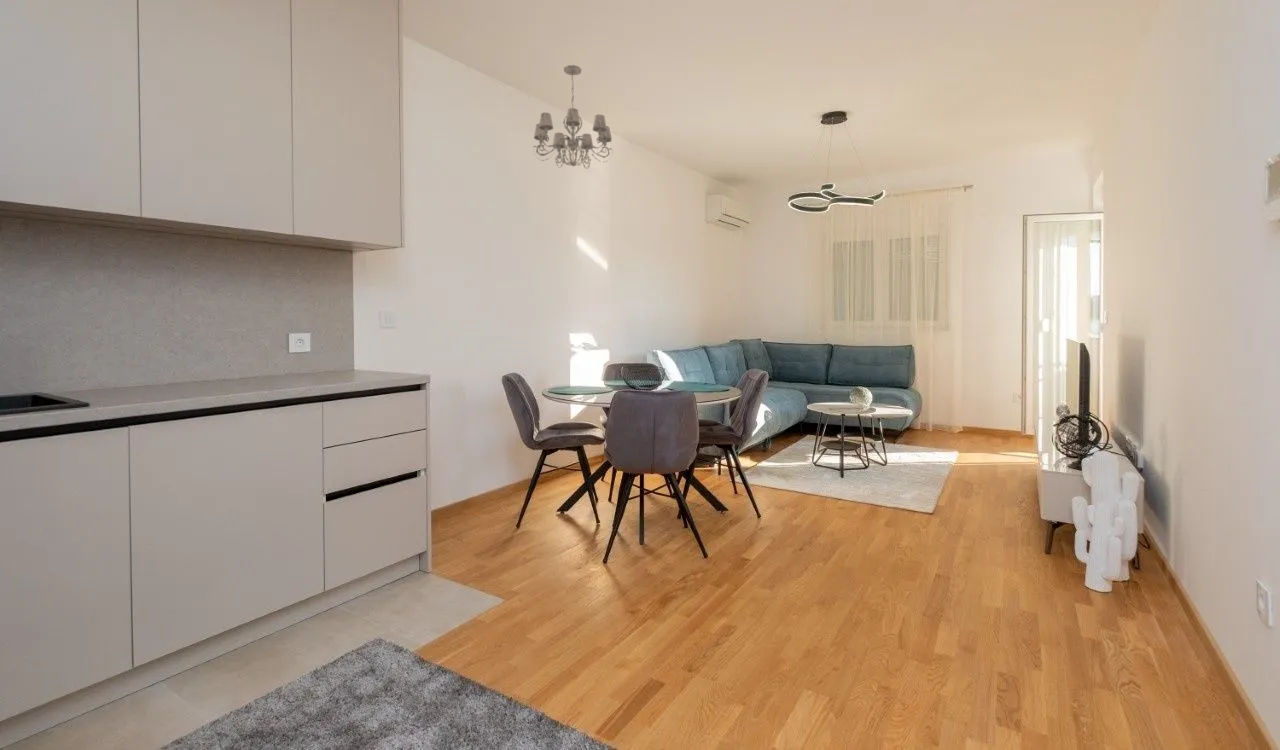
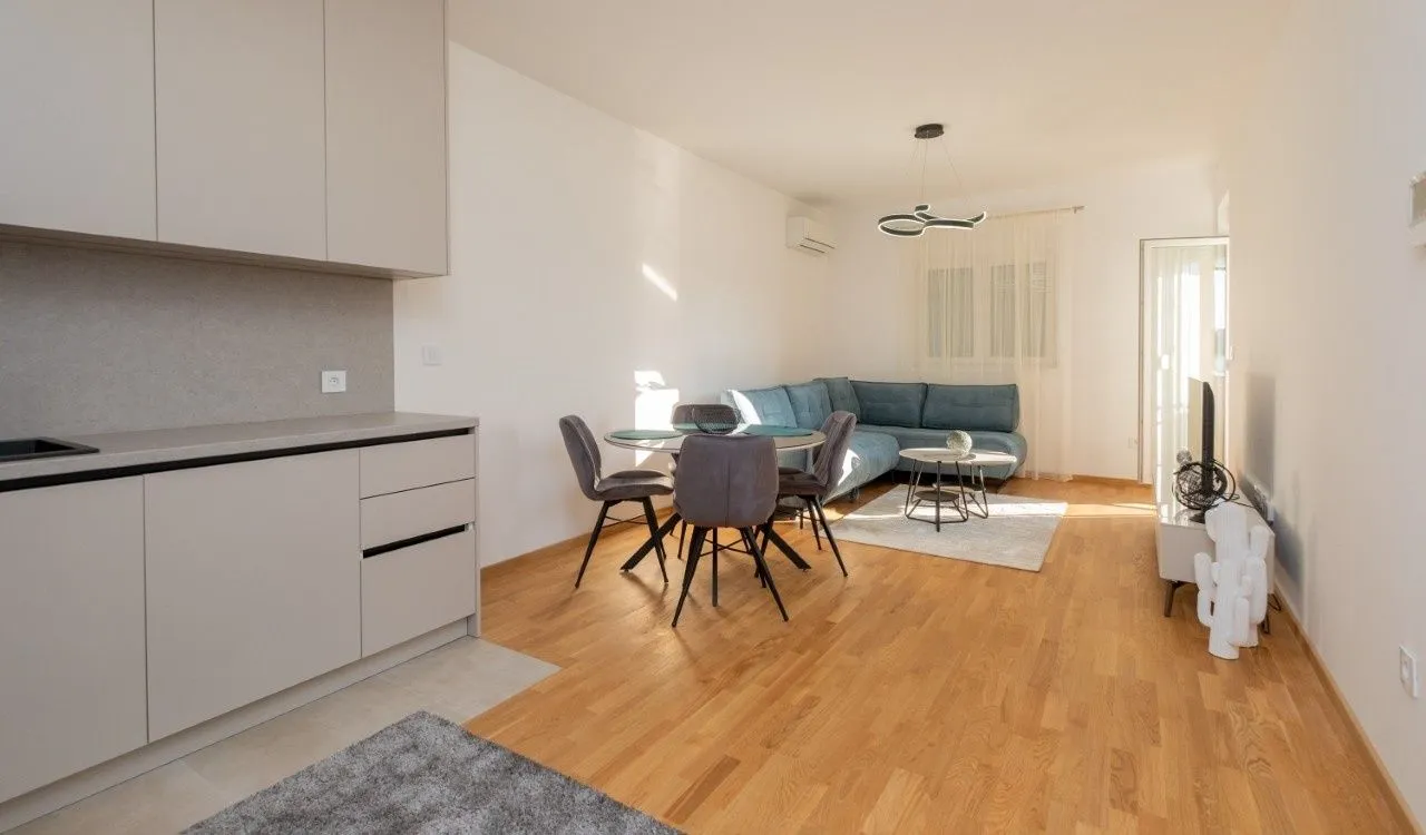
- chandelier [532,64,614,170]
